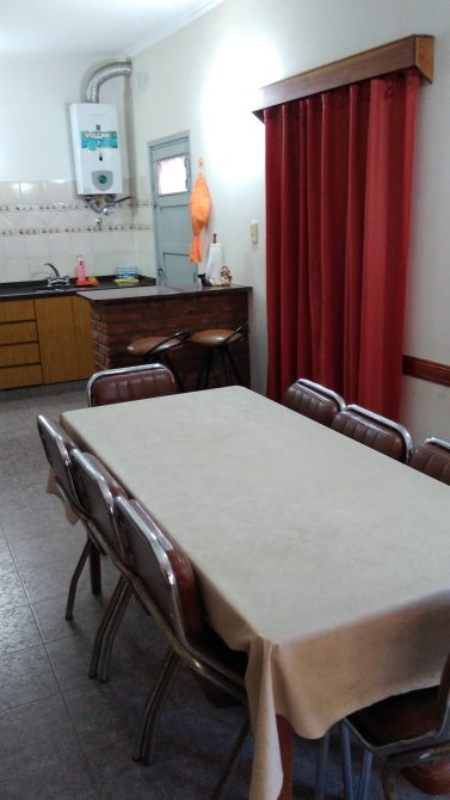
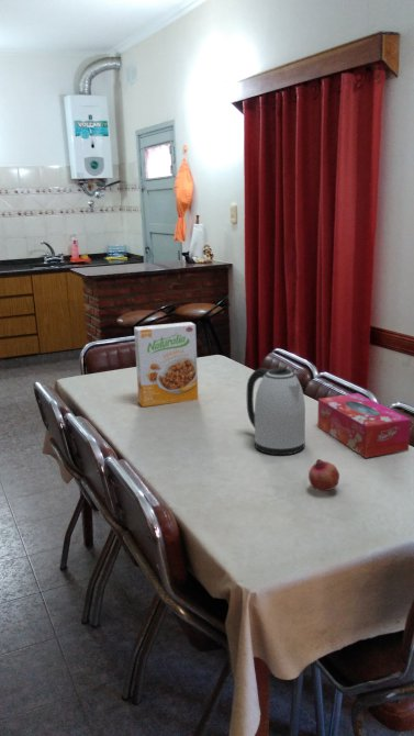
+ cereal box [133,321,199,408]
+ fruit [307,458,340,492]
+ tissue box [316,392,412,459]
+ kettle [246,367,306,456]
